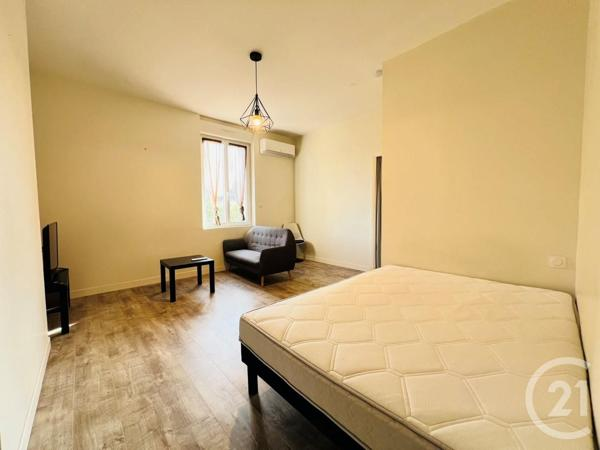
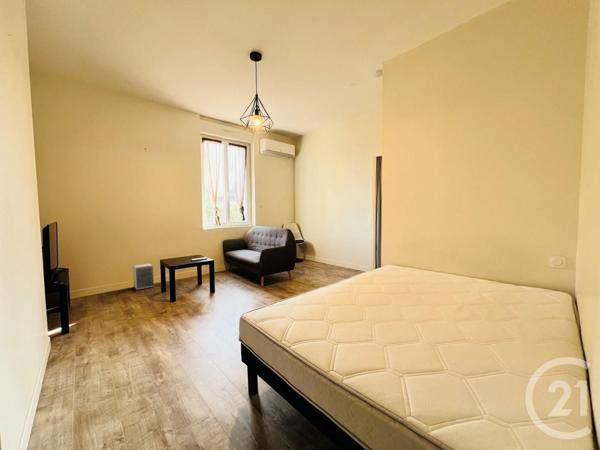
+ speaker [132,262,155,291]
